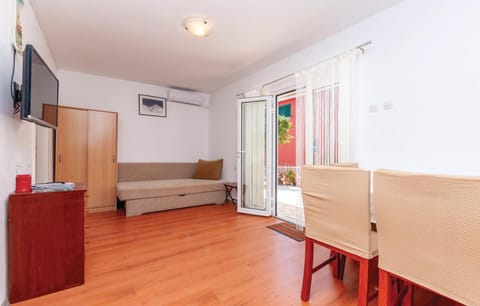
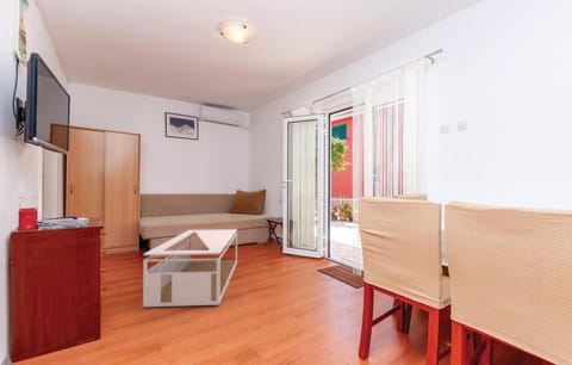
+ coffee table [142,228,238,308]
